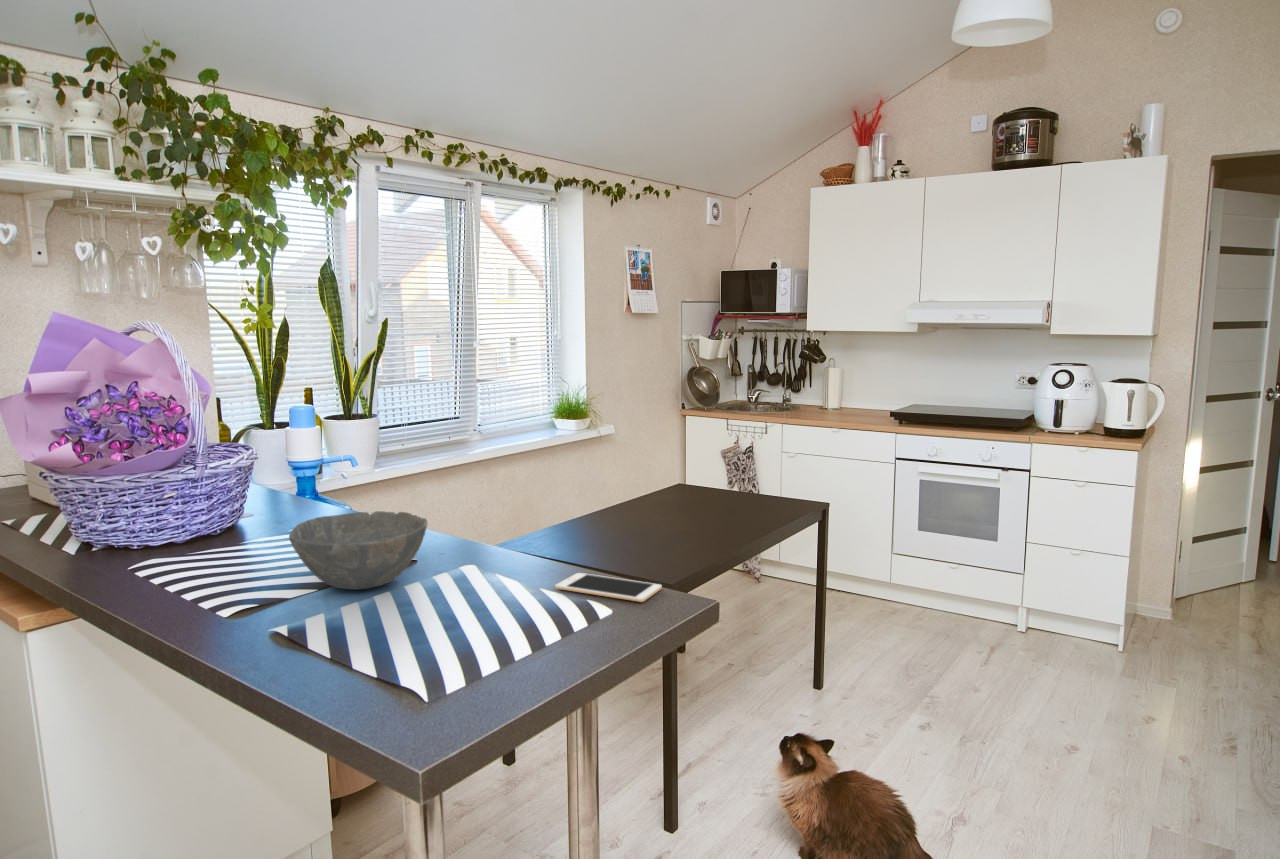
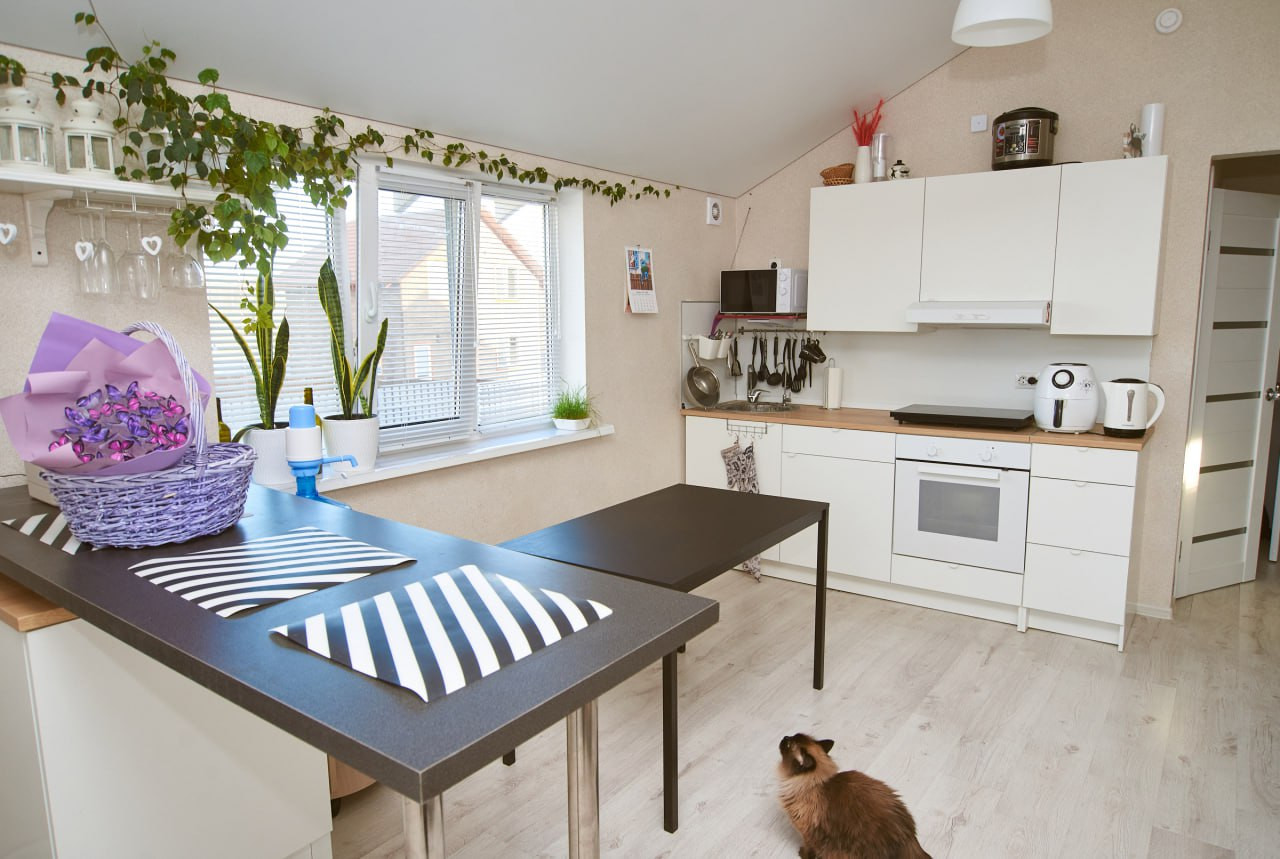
- bowl [288,510,429,591]
- cell phone [554,572,663,603]
